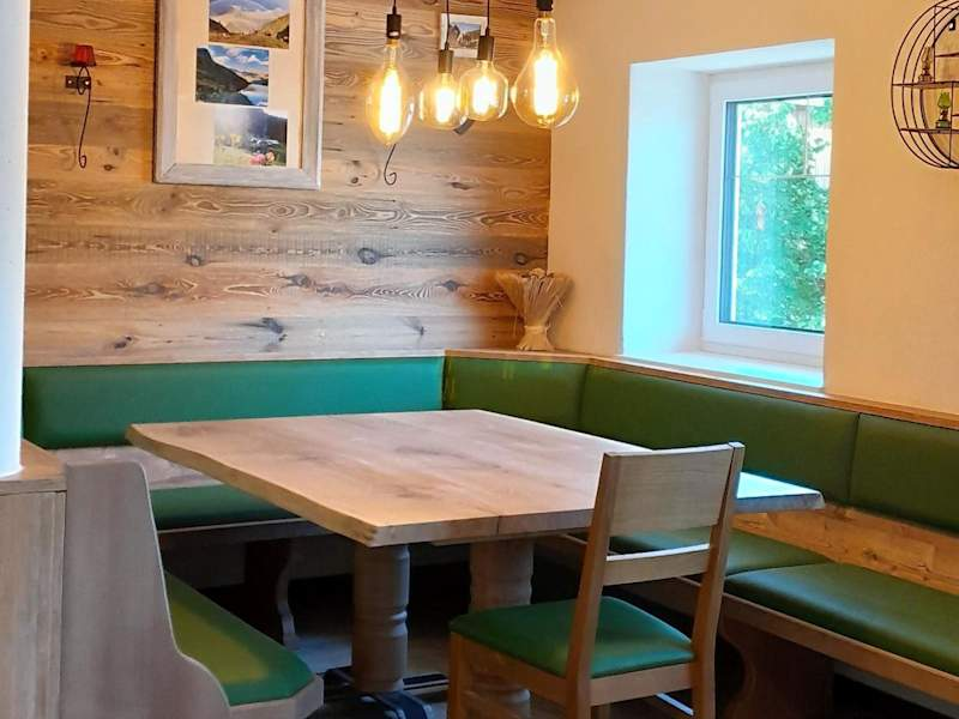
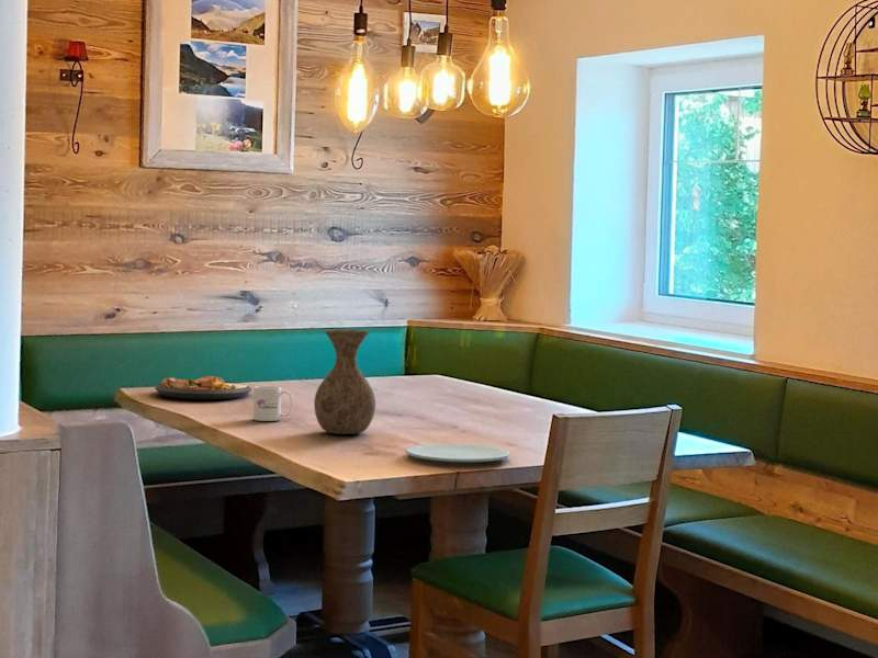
+ plate [154,375,254,400]
+ vase [313,329,376,435]
+ paper plate [405,443,510,463]
+ mug [252,385,294,422]
